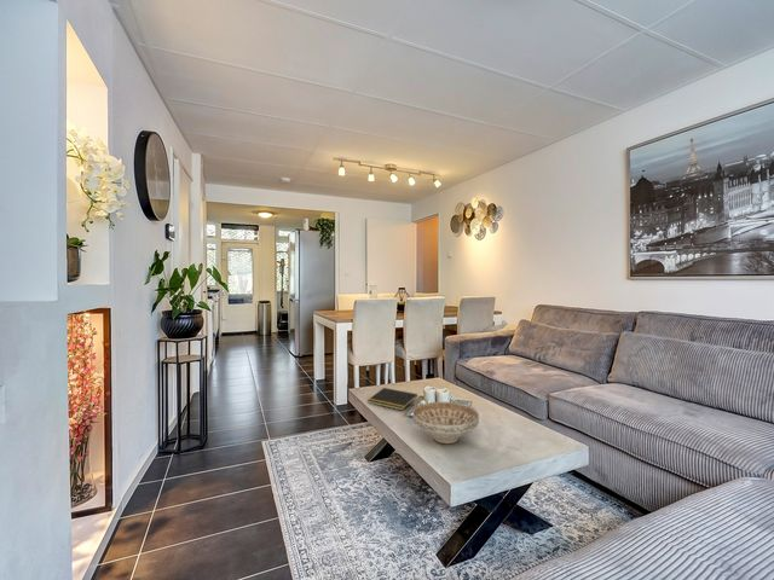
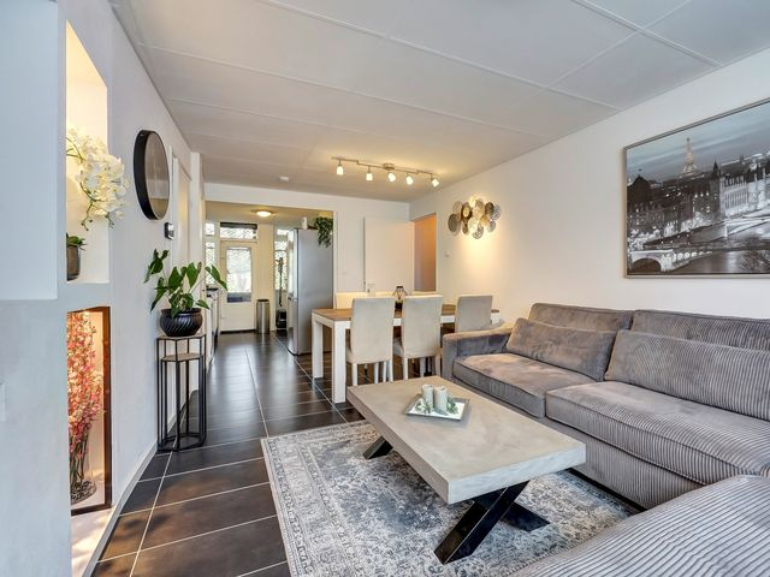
- decorative bowl [411,401,480,445]
- notepad [366,387,418,412]
